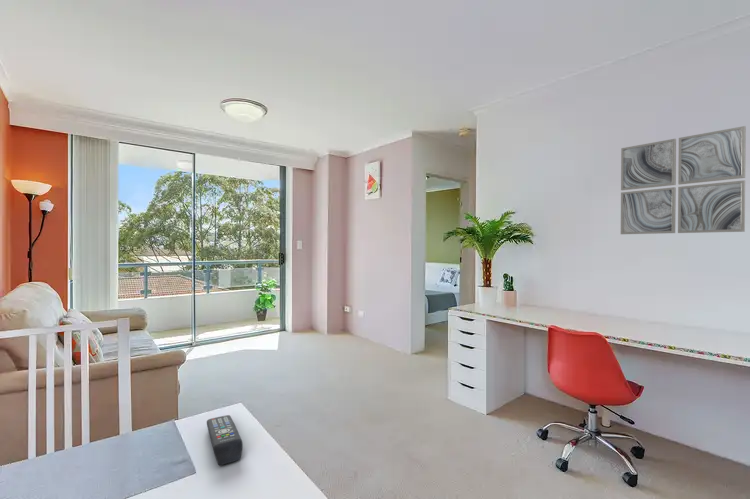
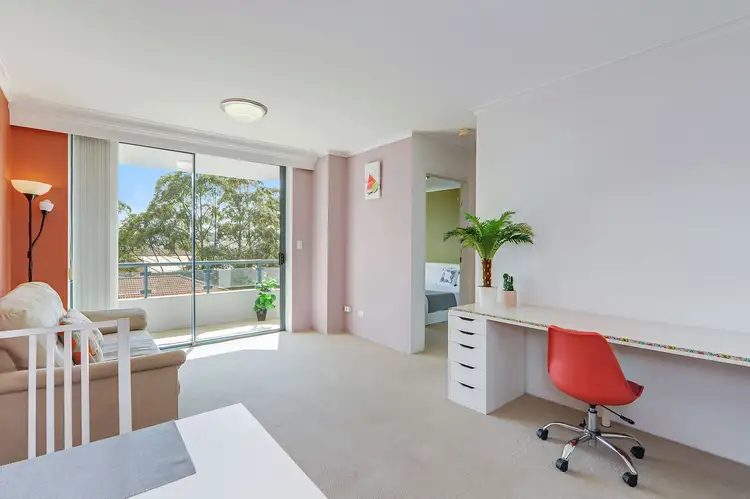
- remote control [206,414,244,466]
- wall art [620,125,747,235]
